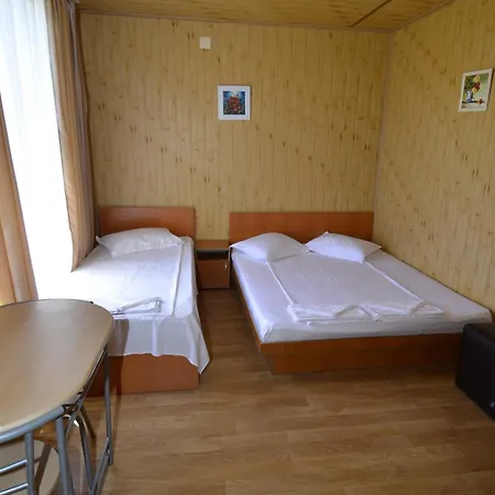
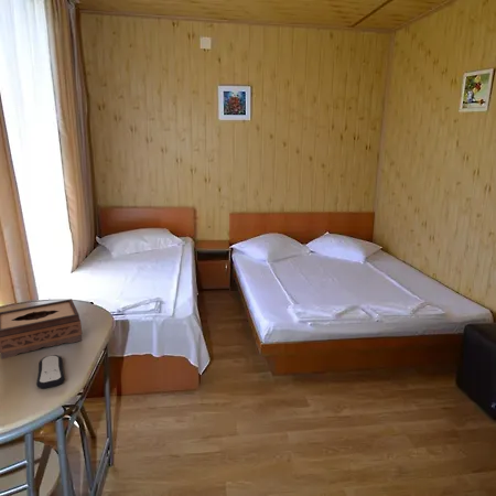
+ tissue box [0,298,83,360]
+ remote control [35,354,66,390]
